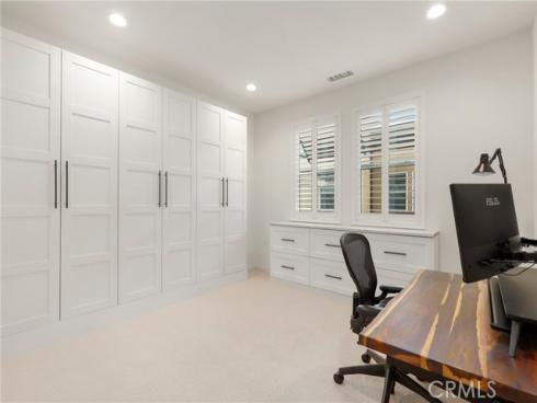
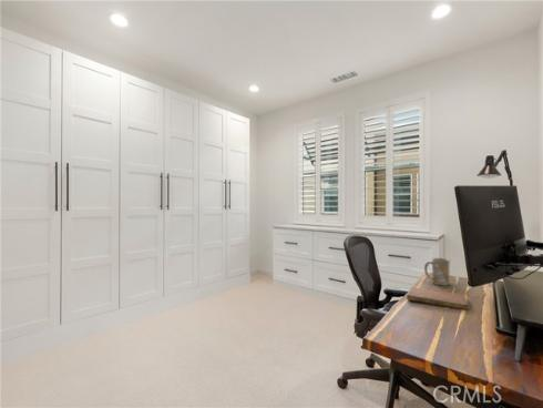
+ mug [423,257,451,286]
+ notebook [406,286,469,312]
